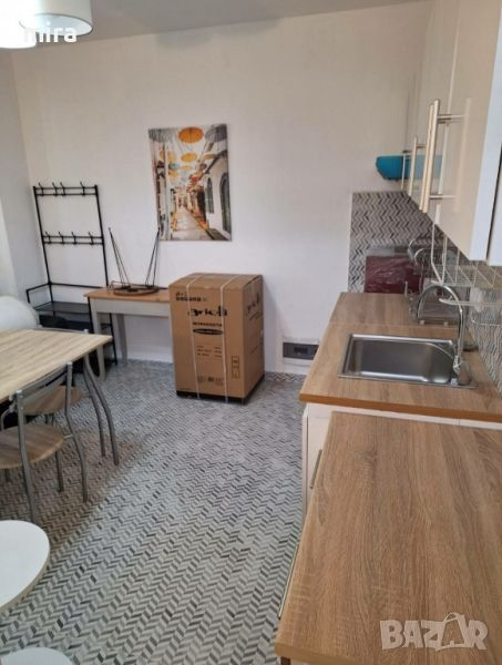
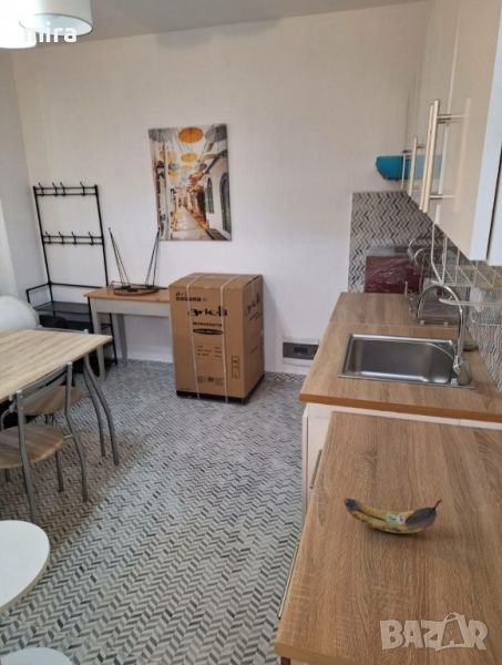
+ banana [342,497,443,534]
